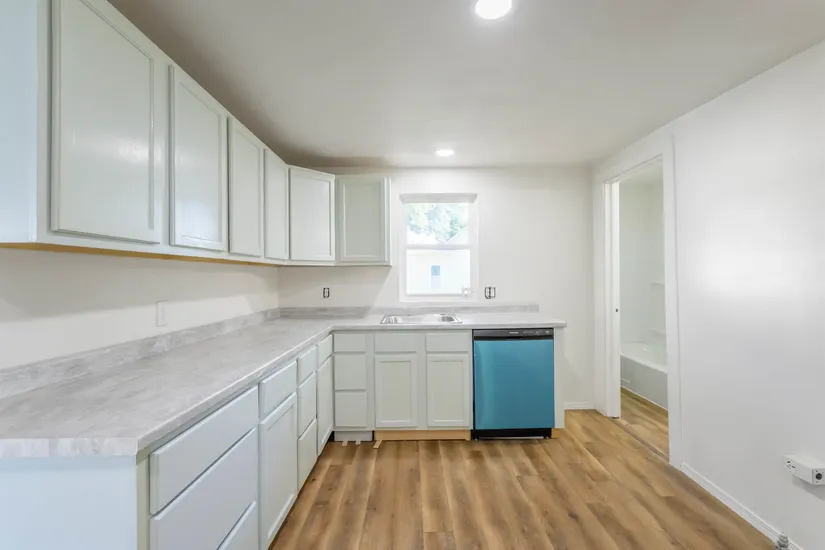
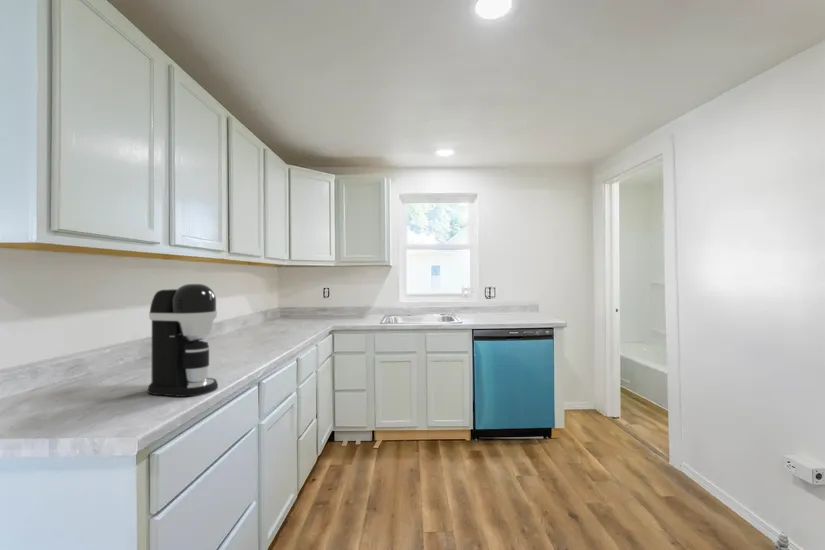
+ coffee maker [147,283,219,398]
